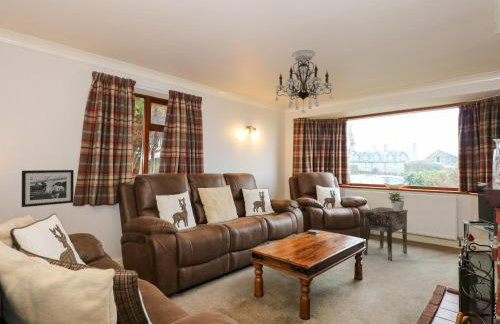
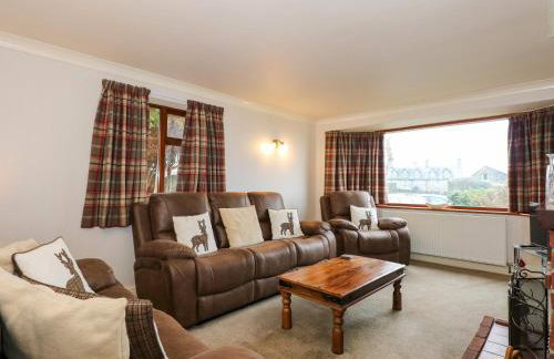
- chandelier [274,49,334,114]
- potted plant [388,191,406,211]
- side table [362,206,409,262]
- picture frame [21,169,75,208]
